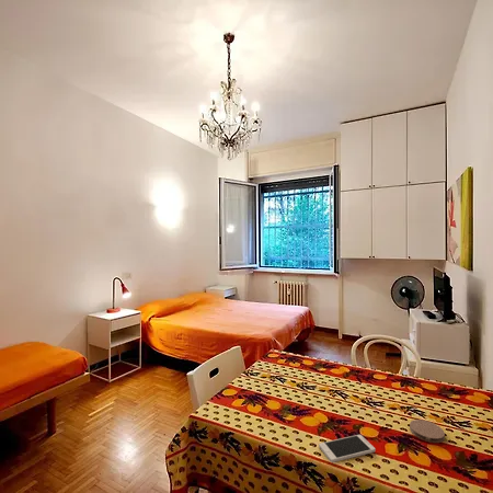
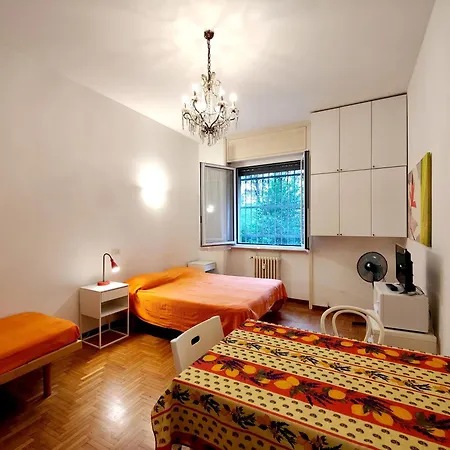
- smartphone [318,434,377,463]
- coaster [409,419,446,444]
